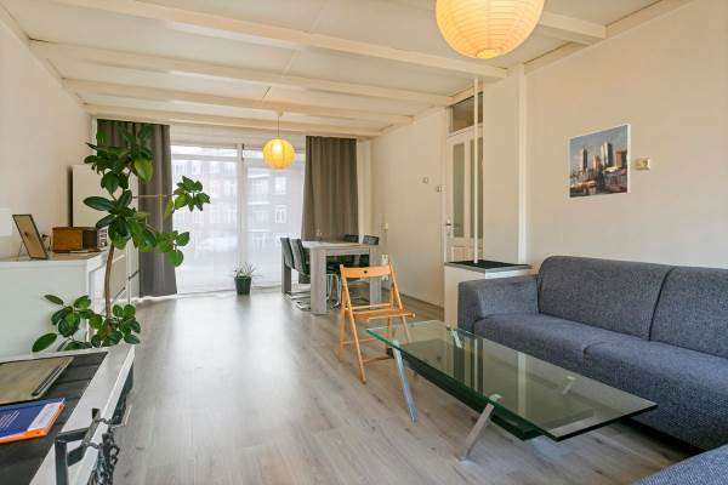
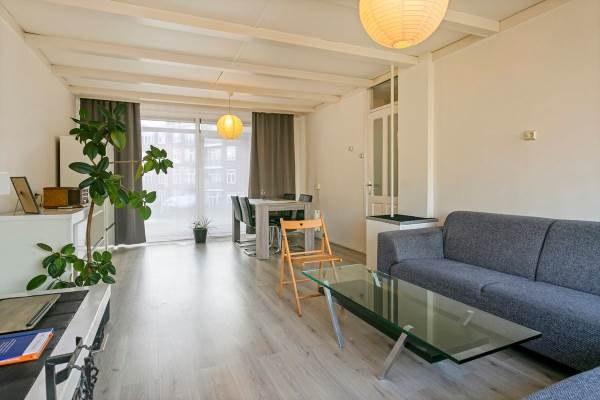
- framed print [568,122,632,200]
